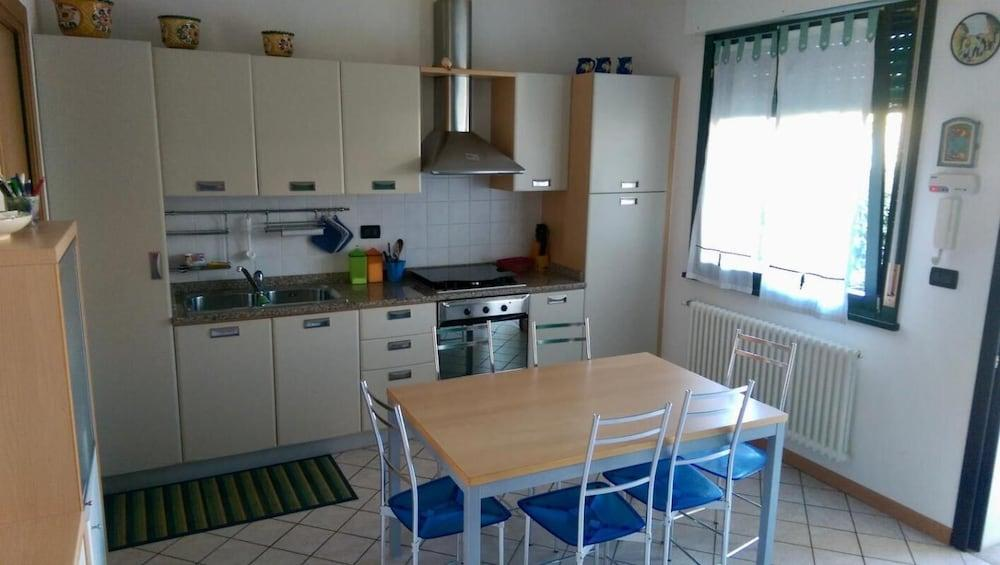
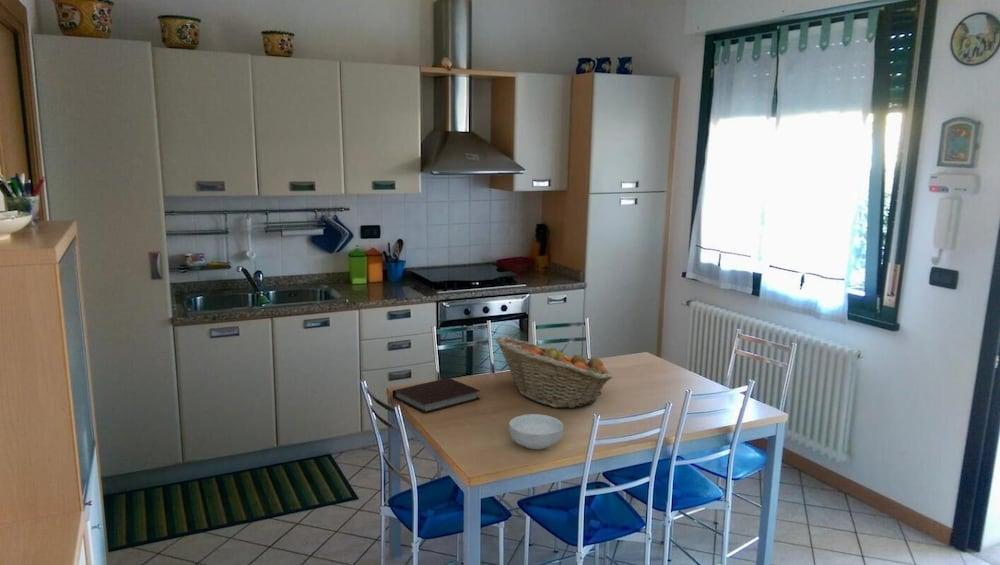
+ notebook [391,377,481,414]
+ fruit basket [495,336,614,409]
+ cereal bowl [508,413,564,450]
